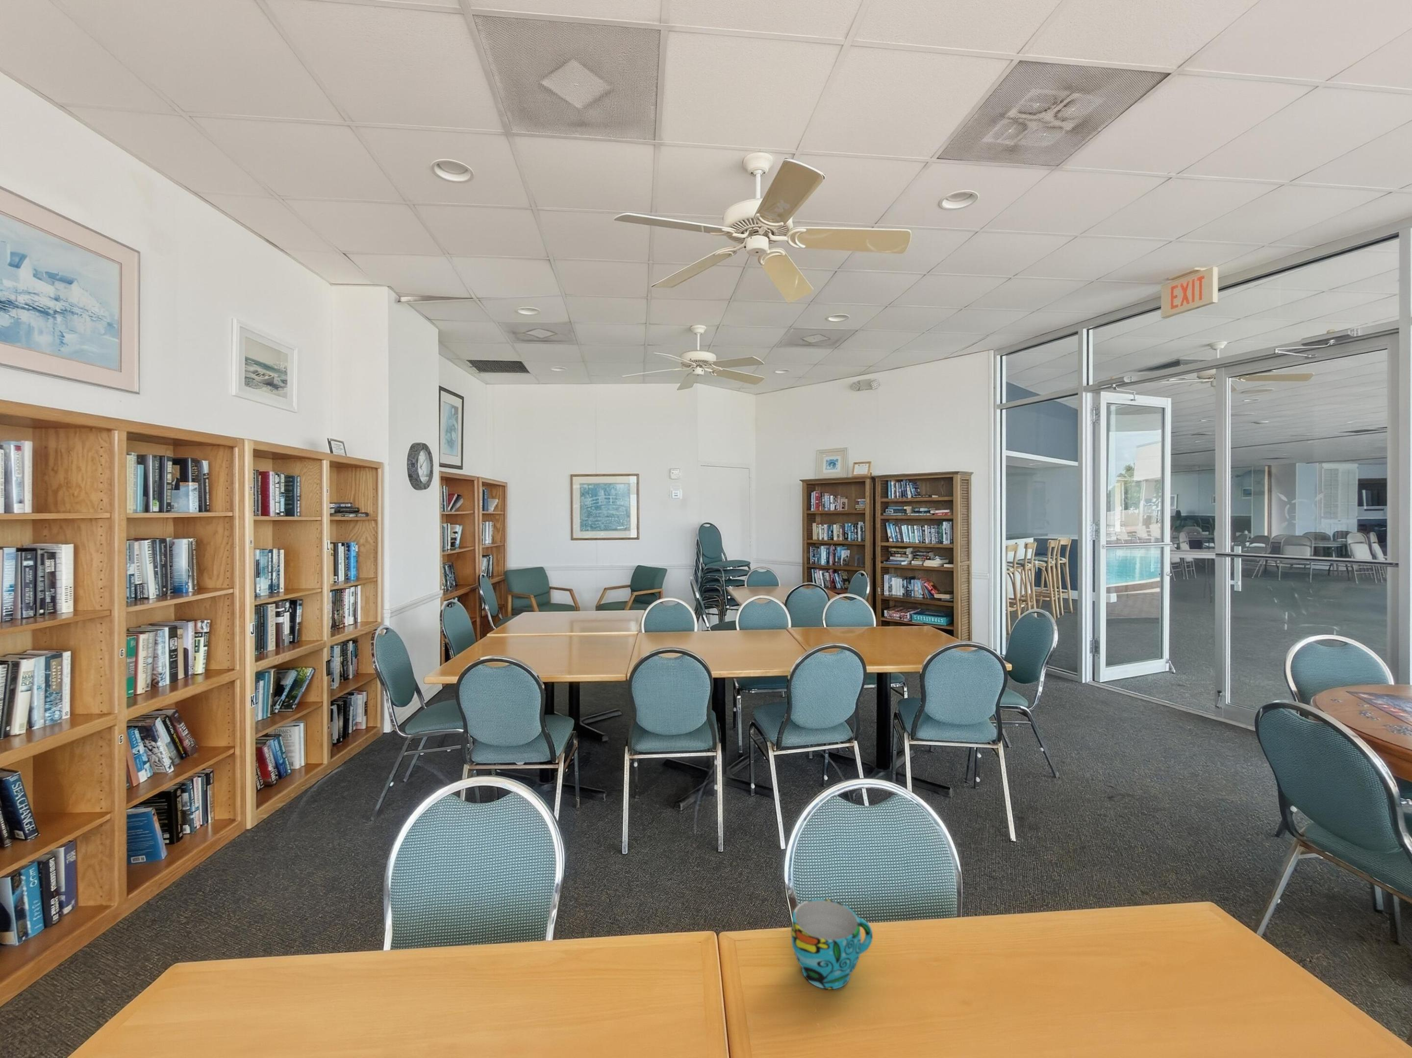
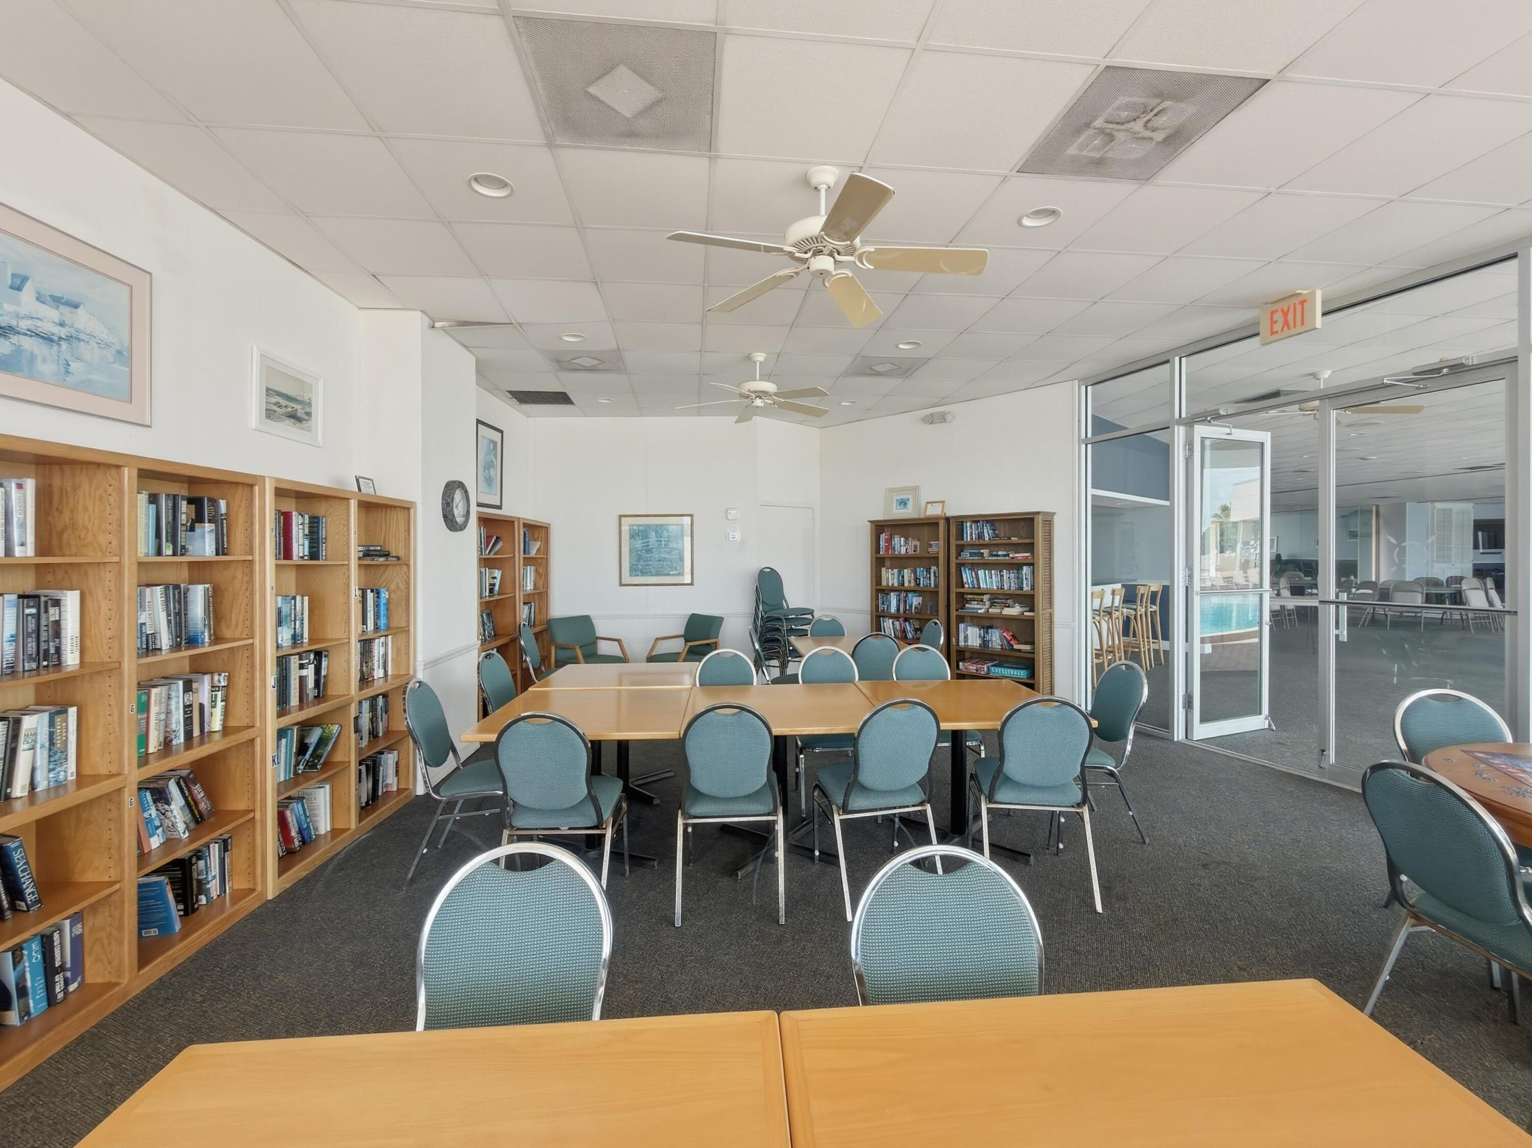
- cup [790,898,873,990]
